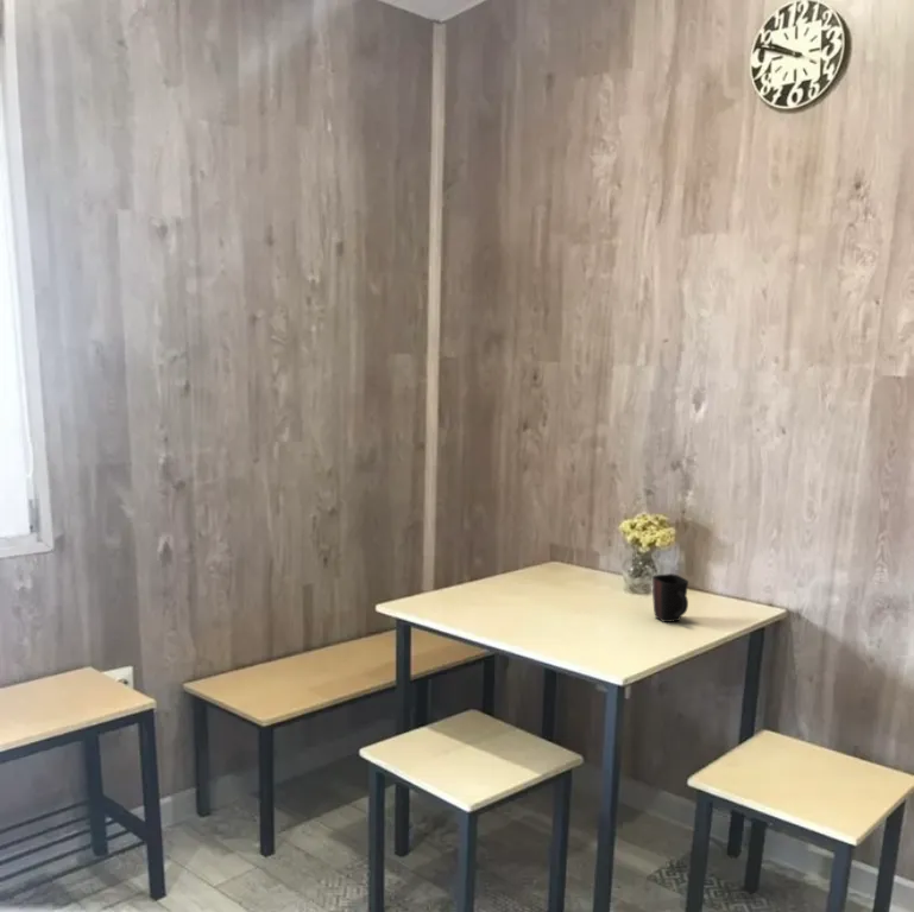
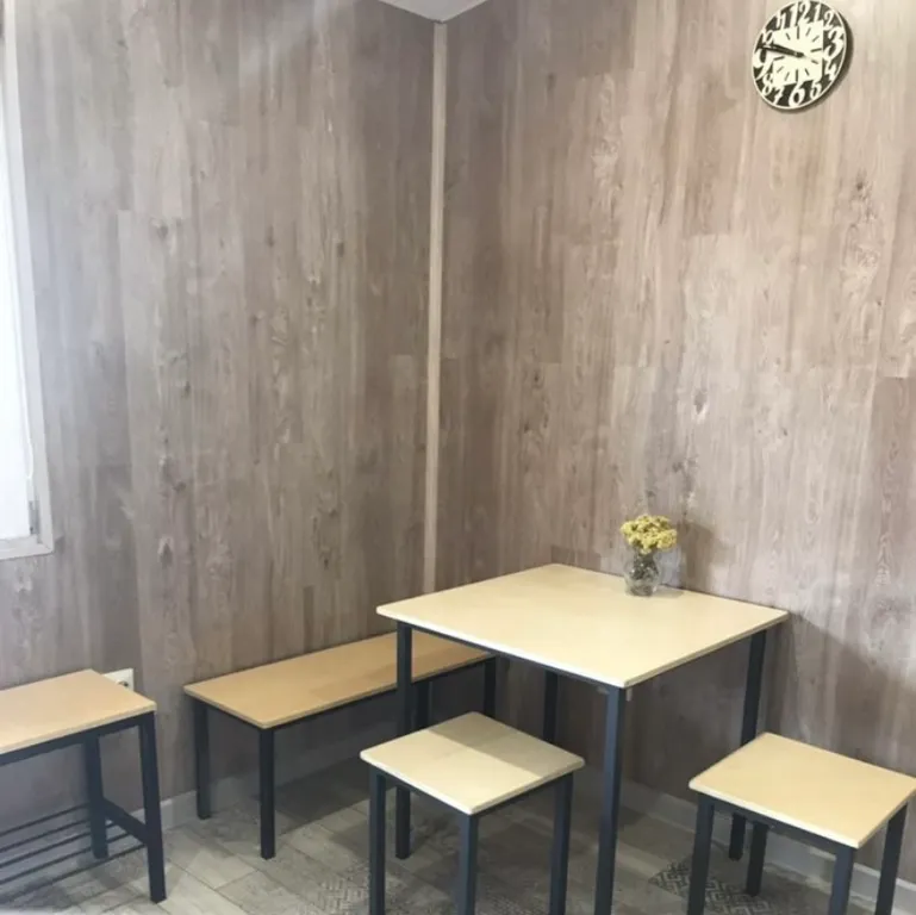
- mug [651,572,689,623]
